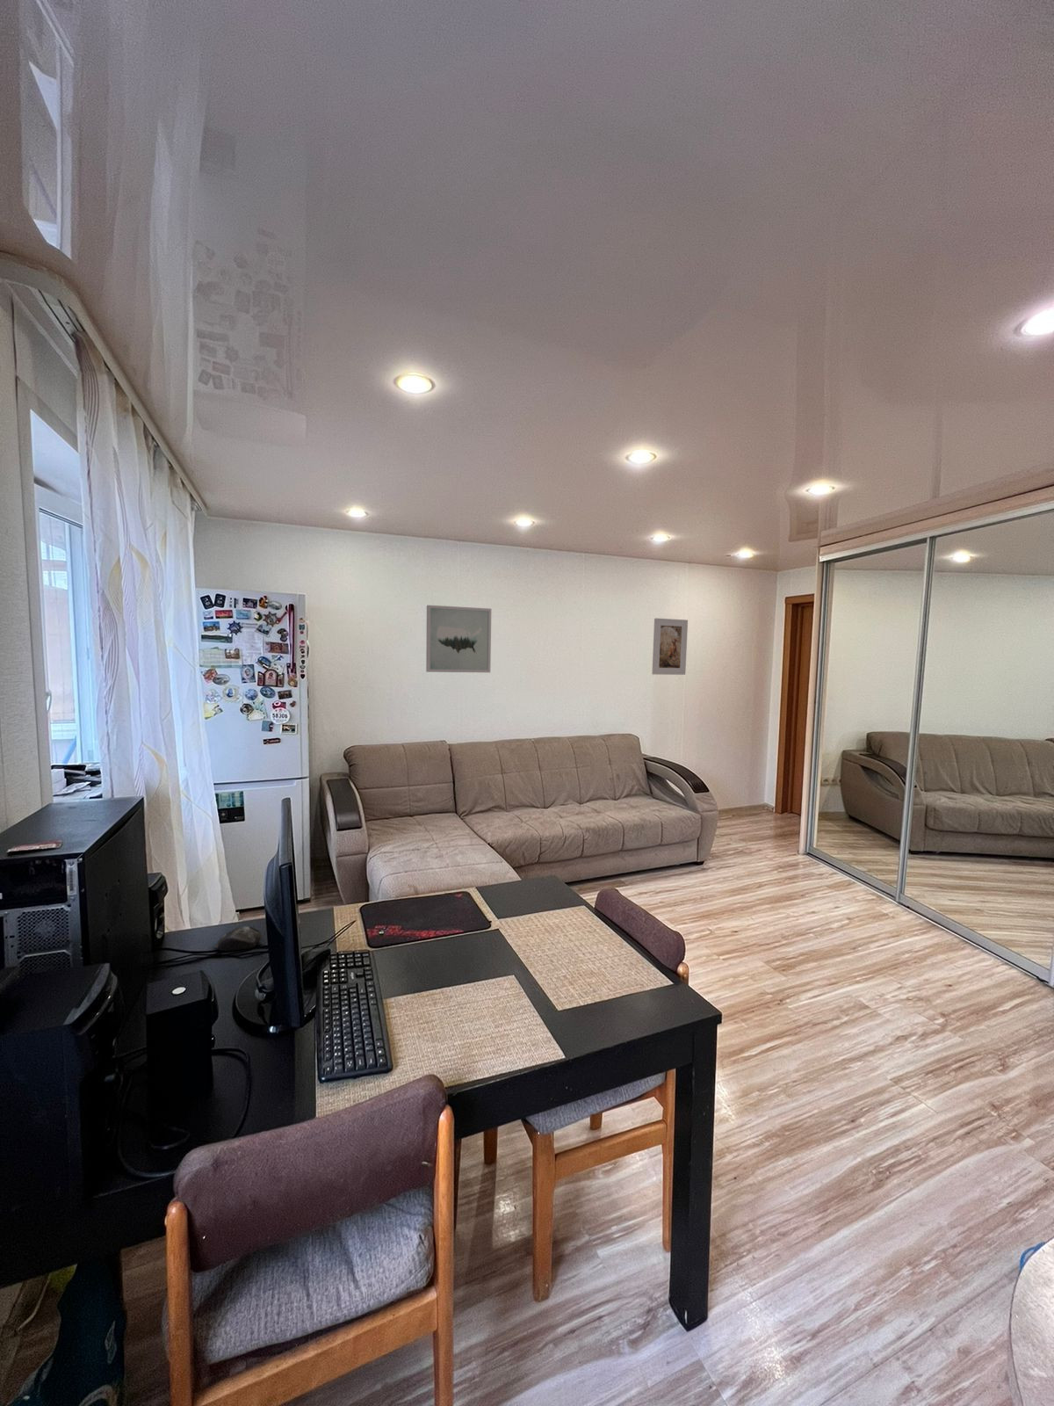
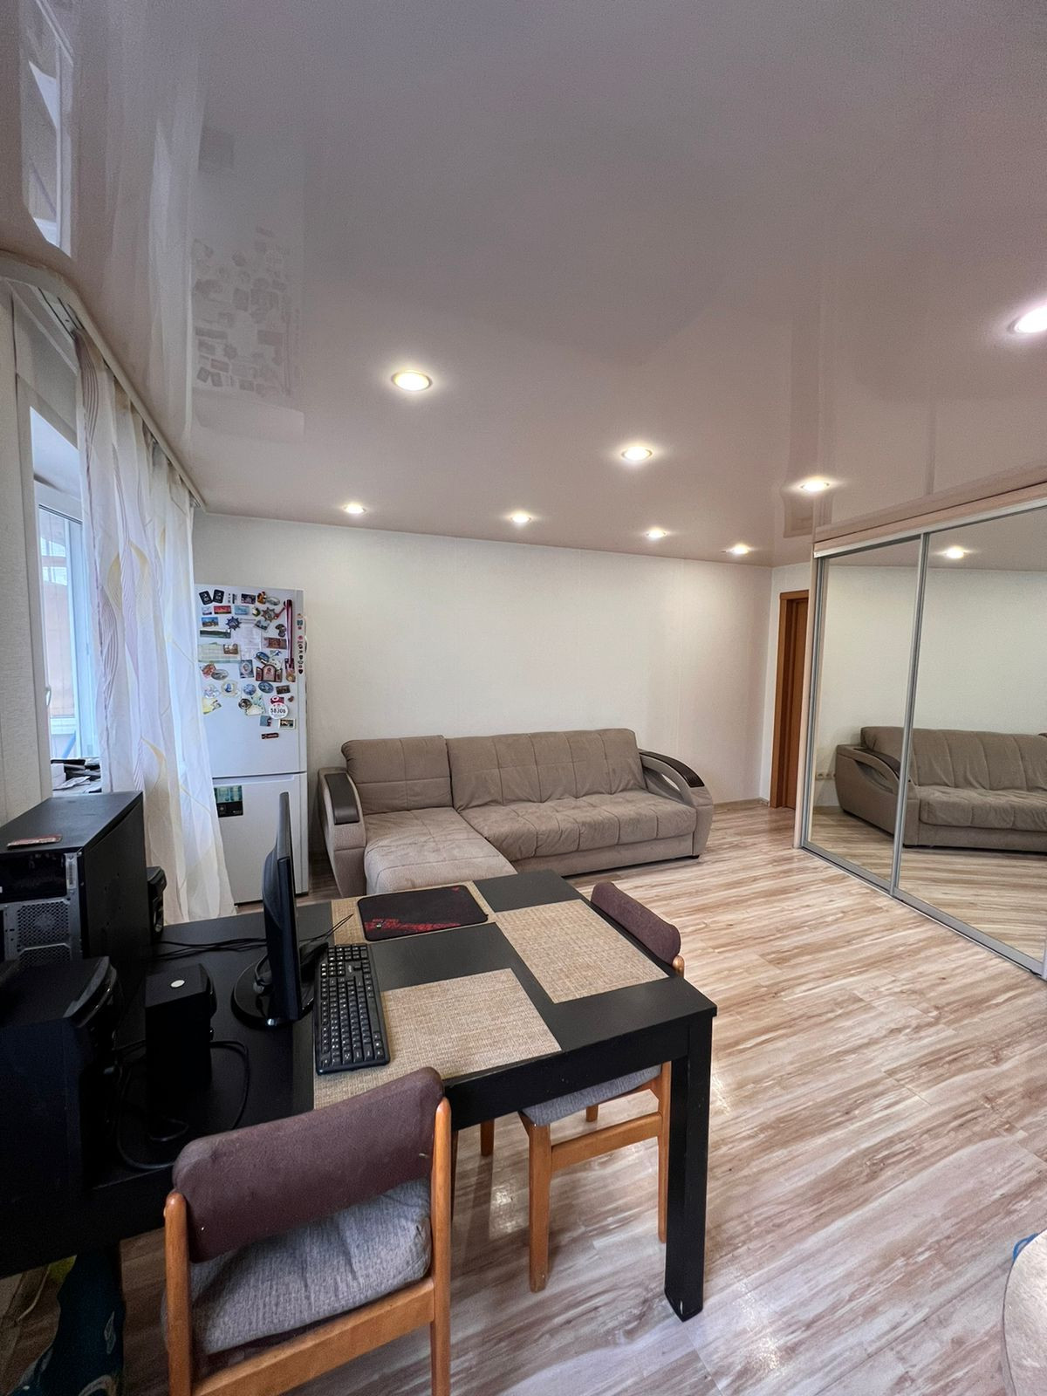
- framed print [652,618,689,675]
- wall art [425,604,492,673]
- computer mouse [215,926,264,952]
